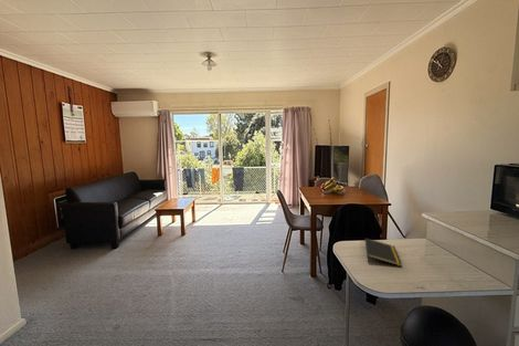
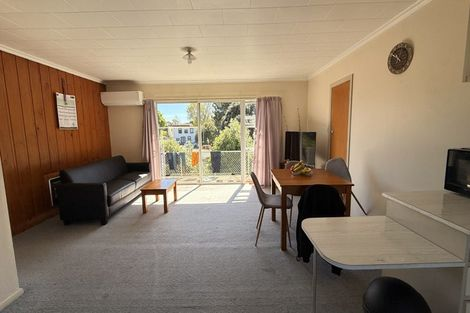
- notepad [363,238,403,268]
